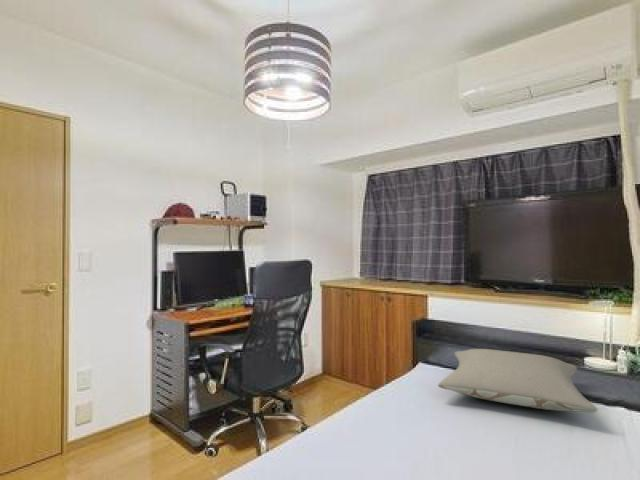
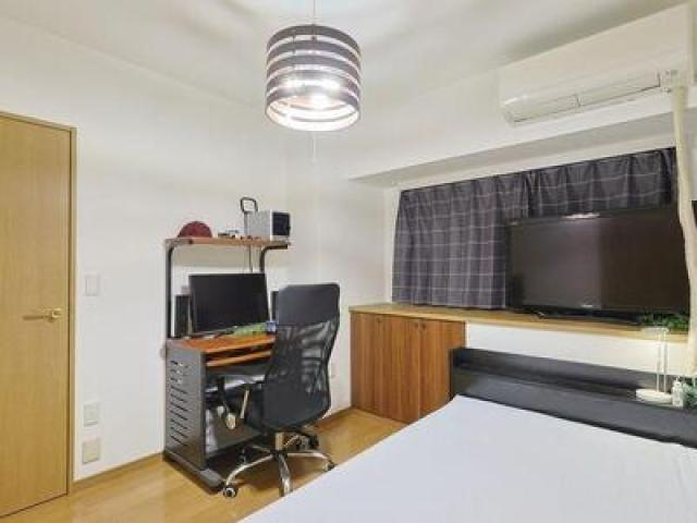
- pillow [437,348,598,413]
